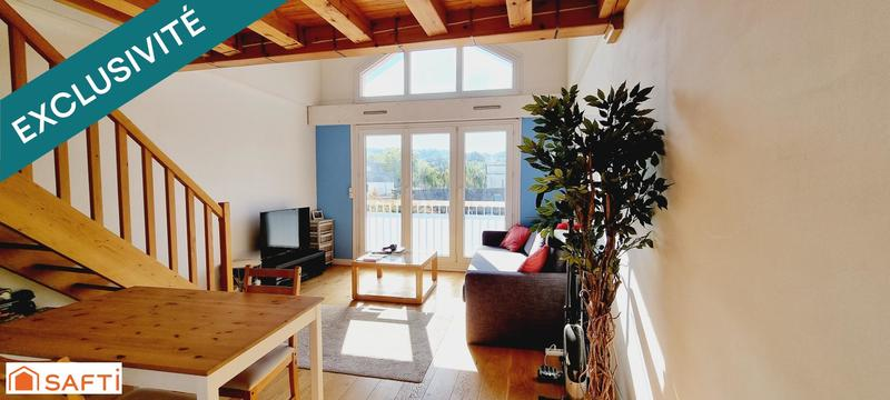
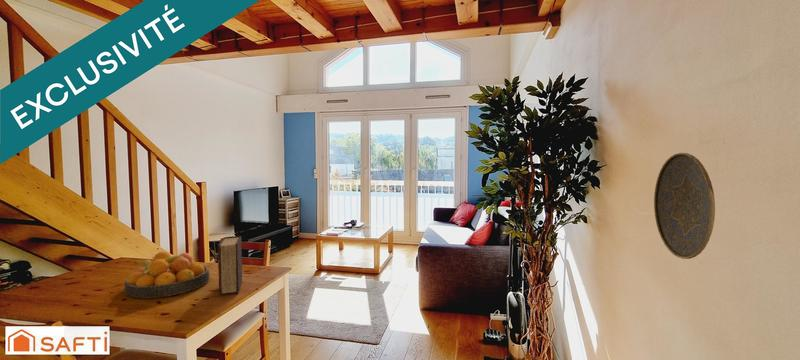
+ decorative plate [653,152,716,260]
+ diary [217,235,243,297]
+ fruit bowl [124,251,210,299]
